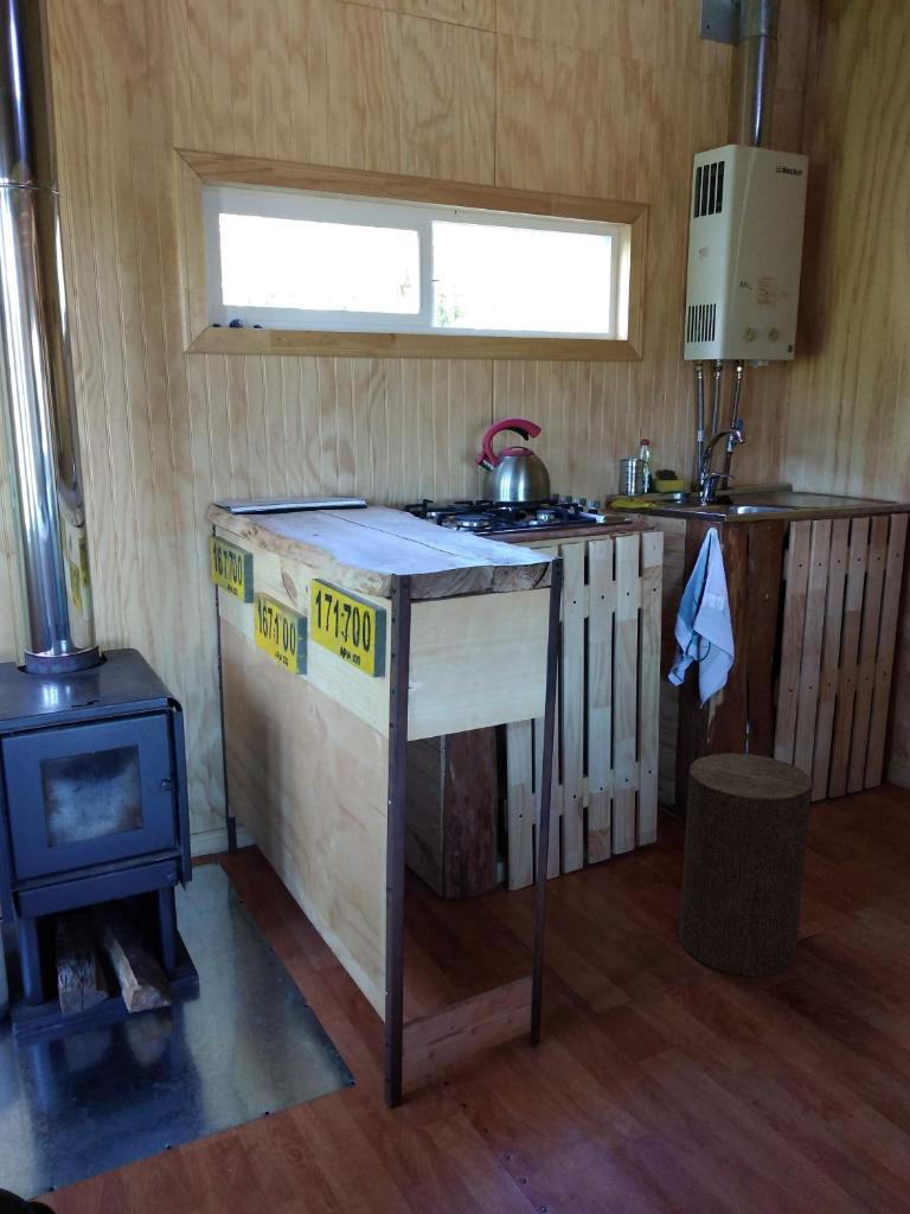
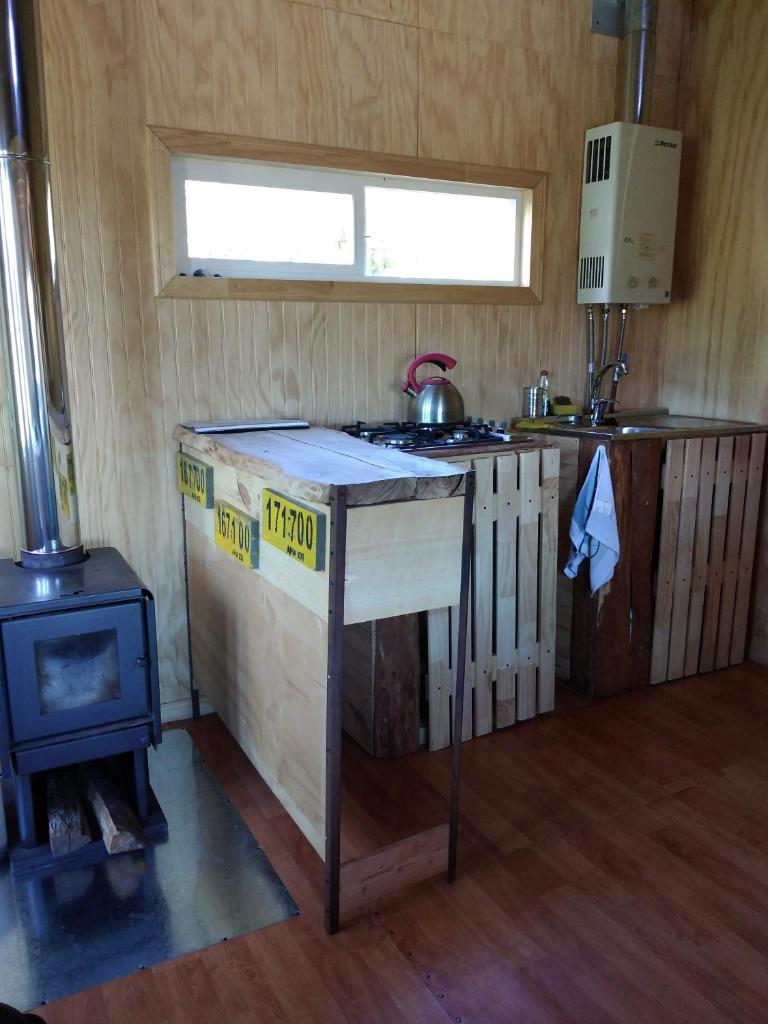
- stool [678,752,813,978]
